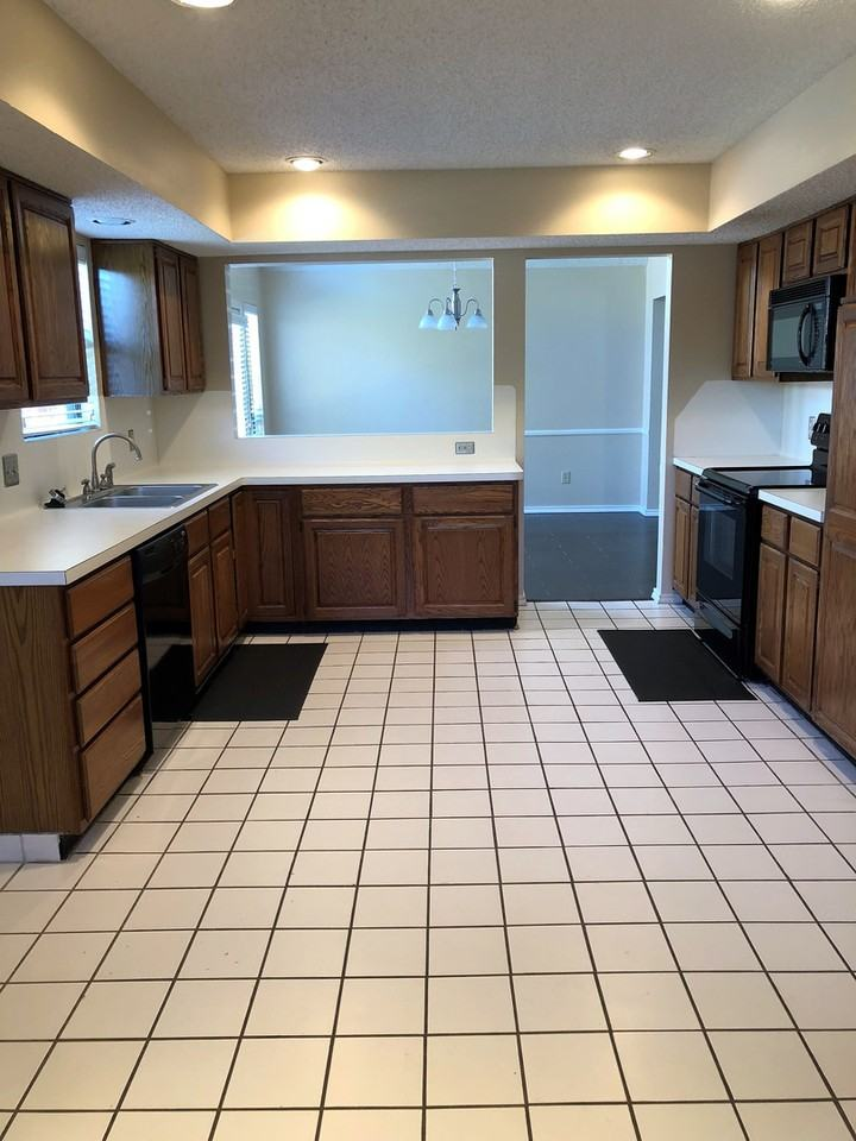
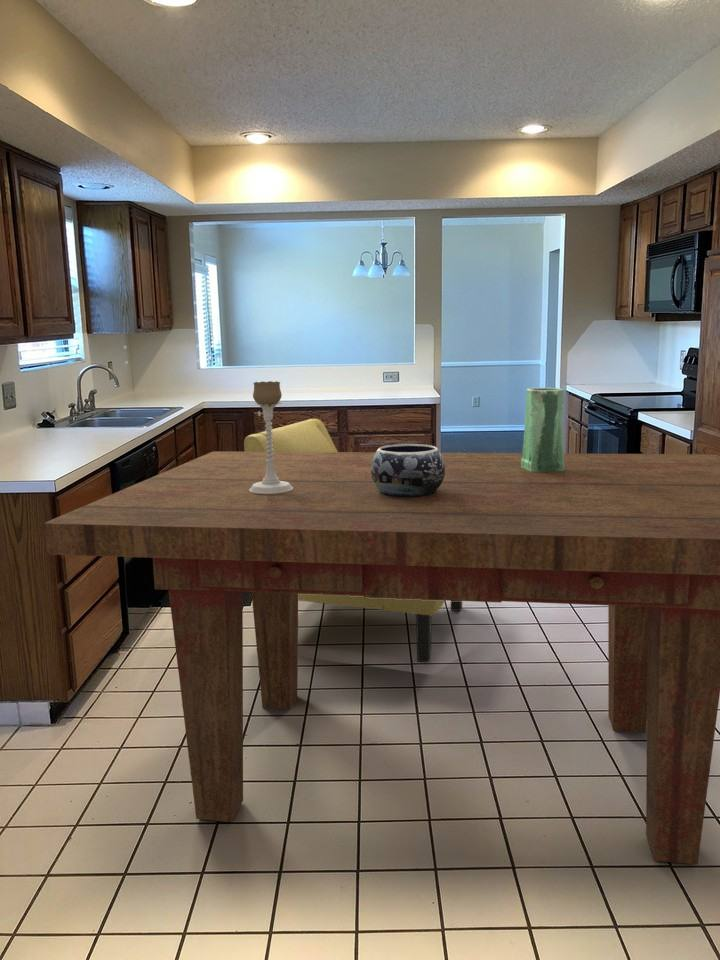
+ chair [243,418,463,664]
+ vase [521,386,565,472]
+ decorative bowl [371,443,445,497]
+ dining table [44,450,720,865]
+ candle holder [249,380,293,494]
